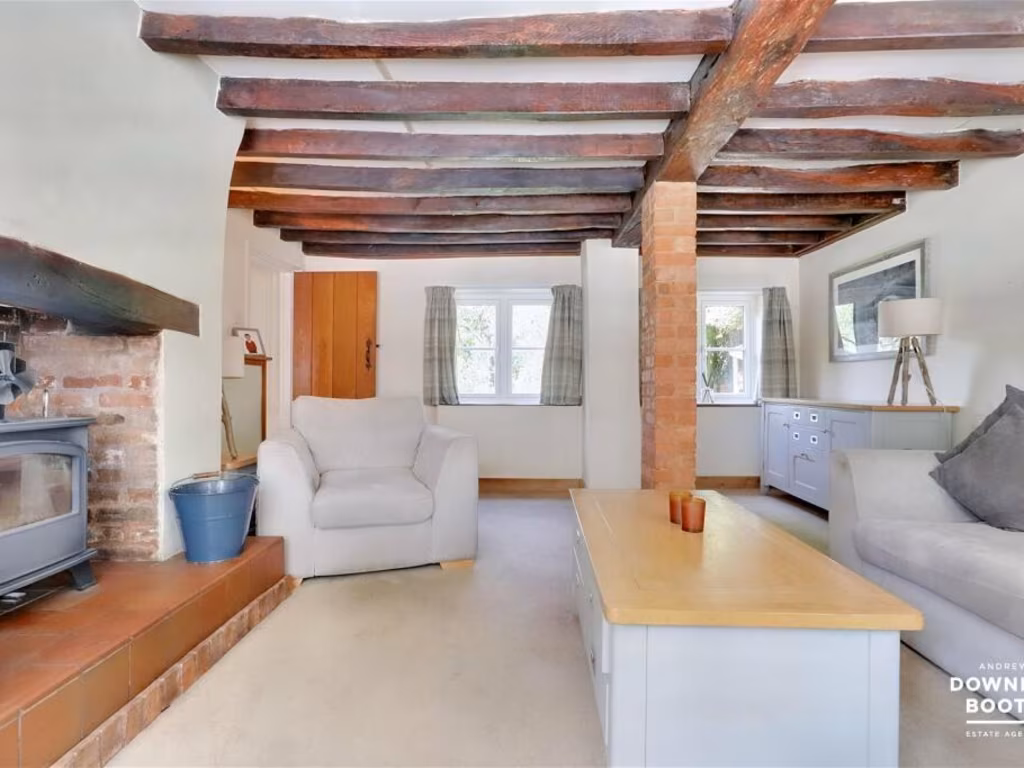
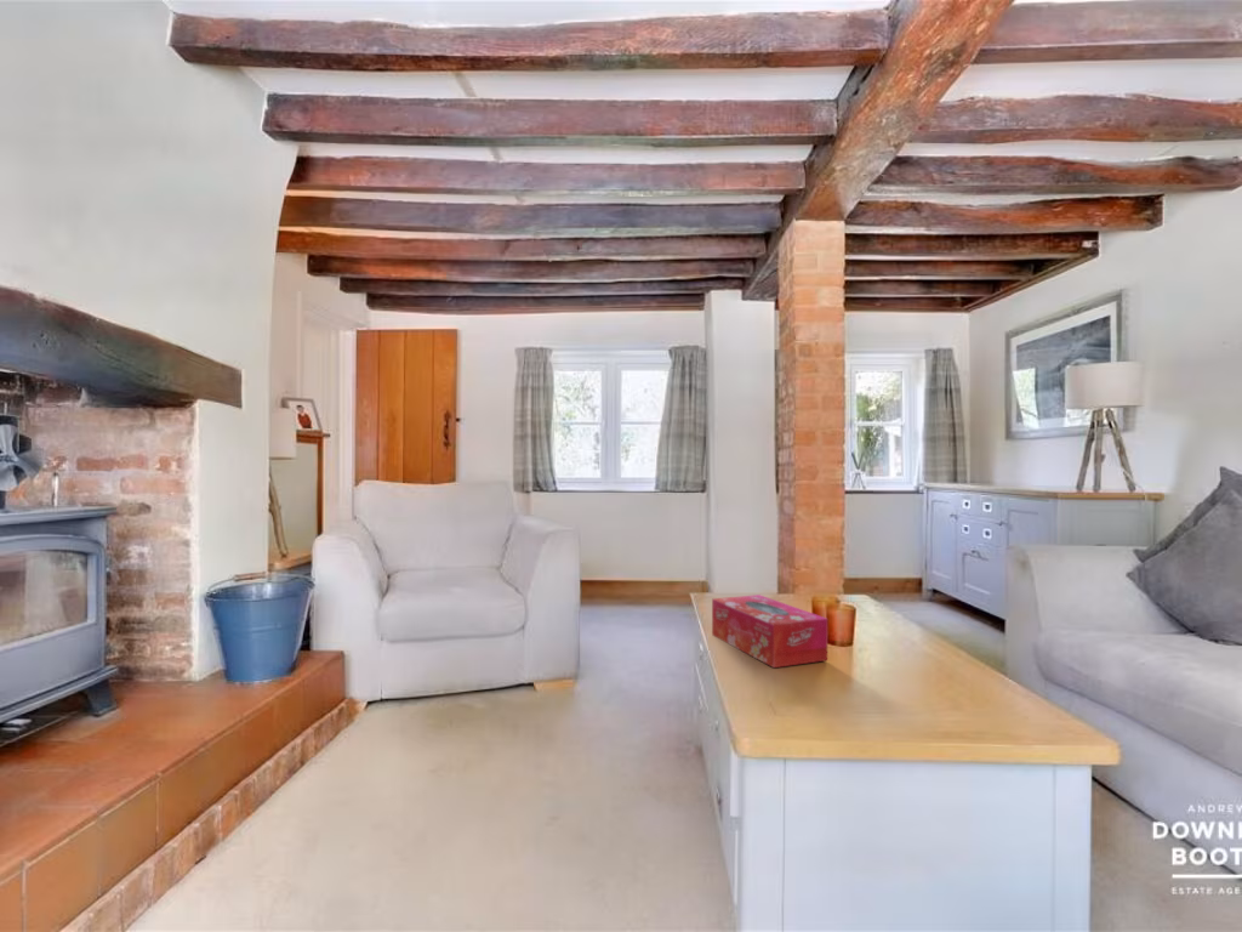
+ tissue box [711,593,828,669]
